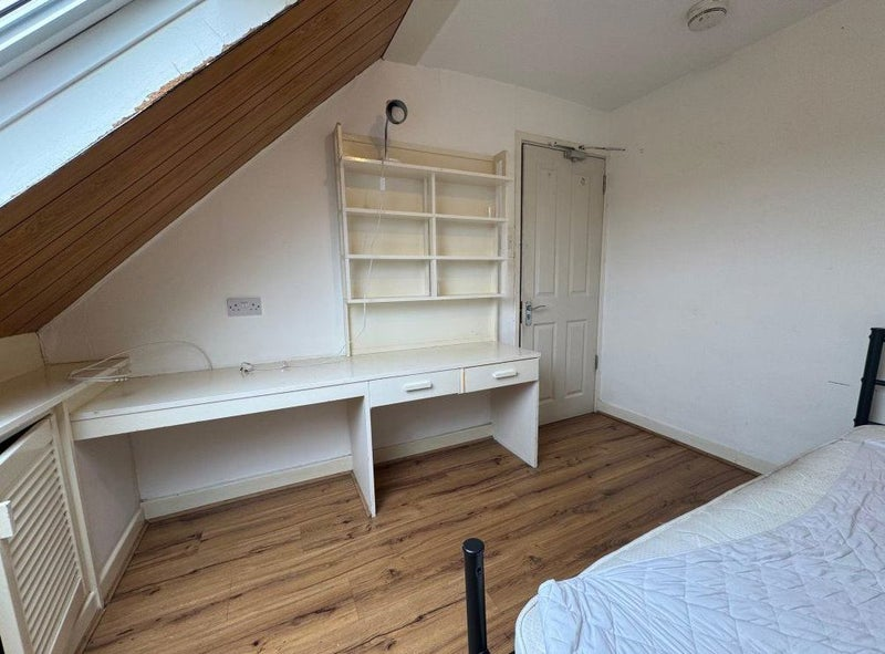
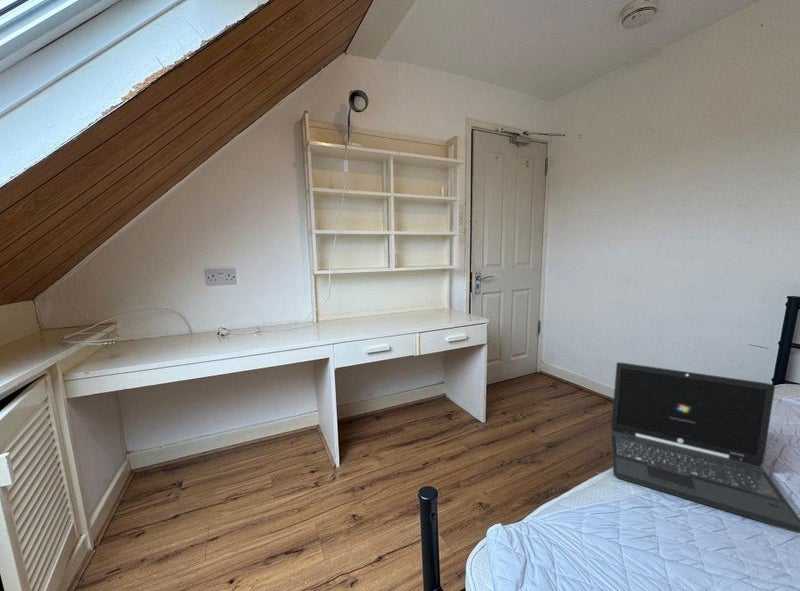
+ laptop [610,361,800,534]
